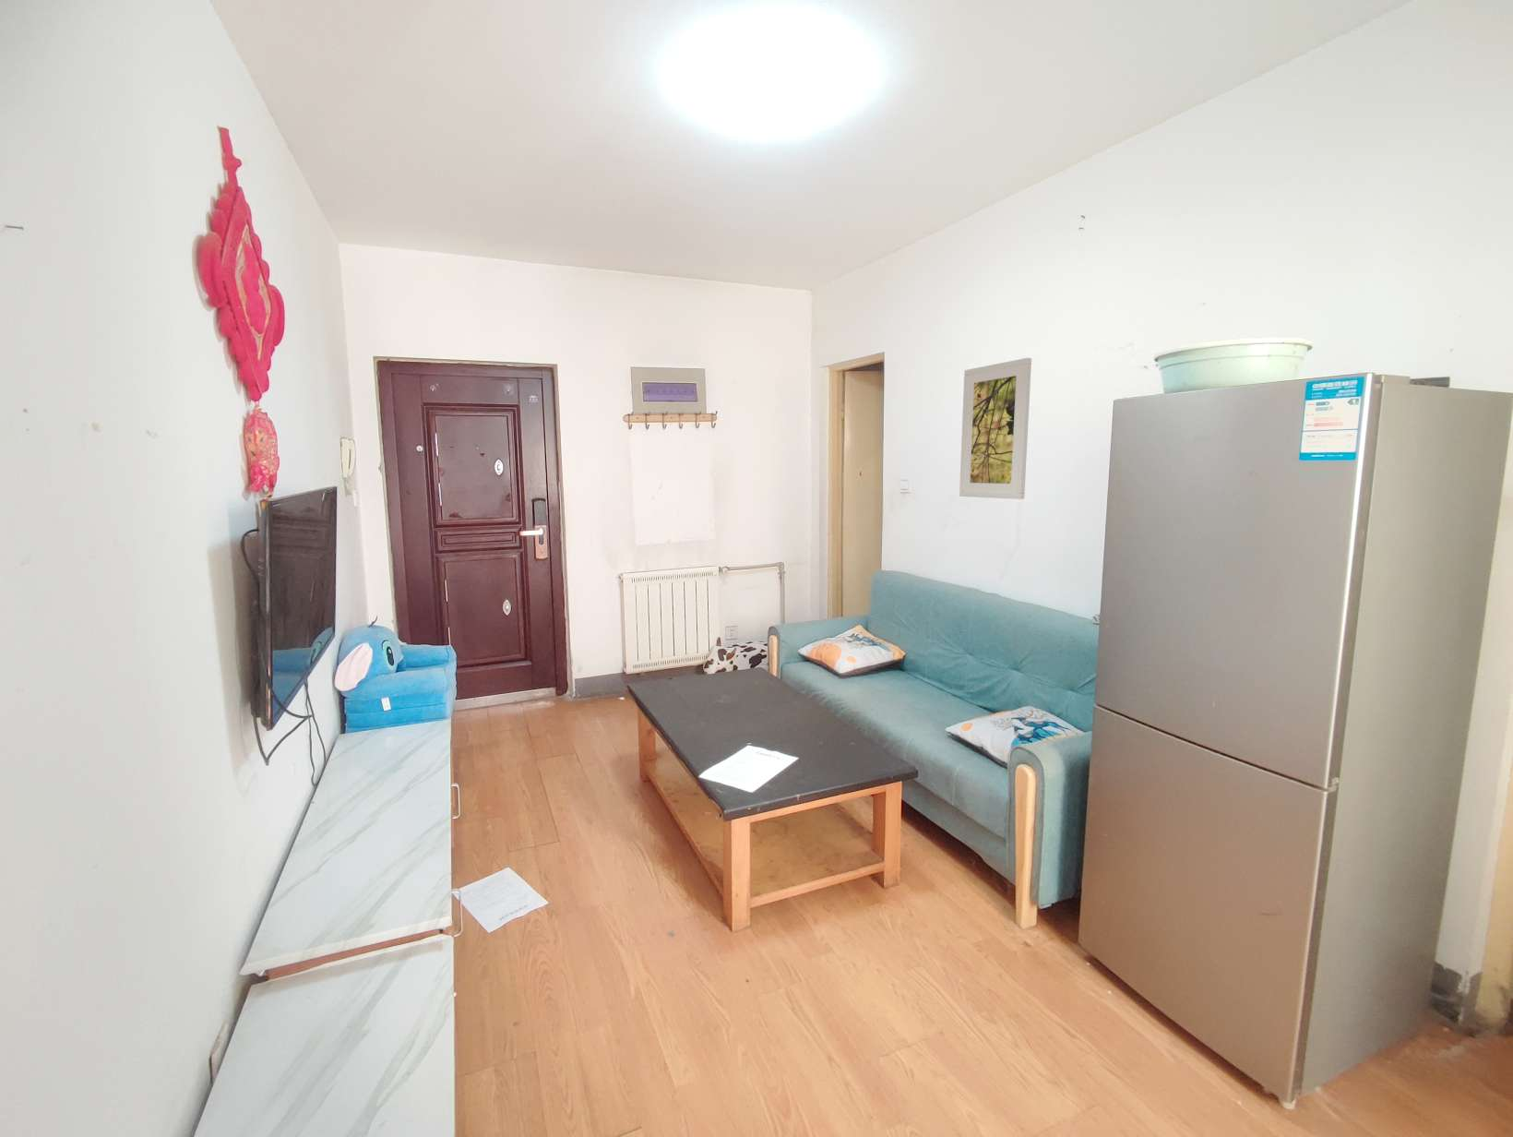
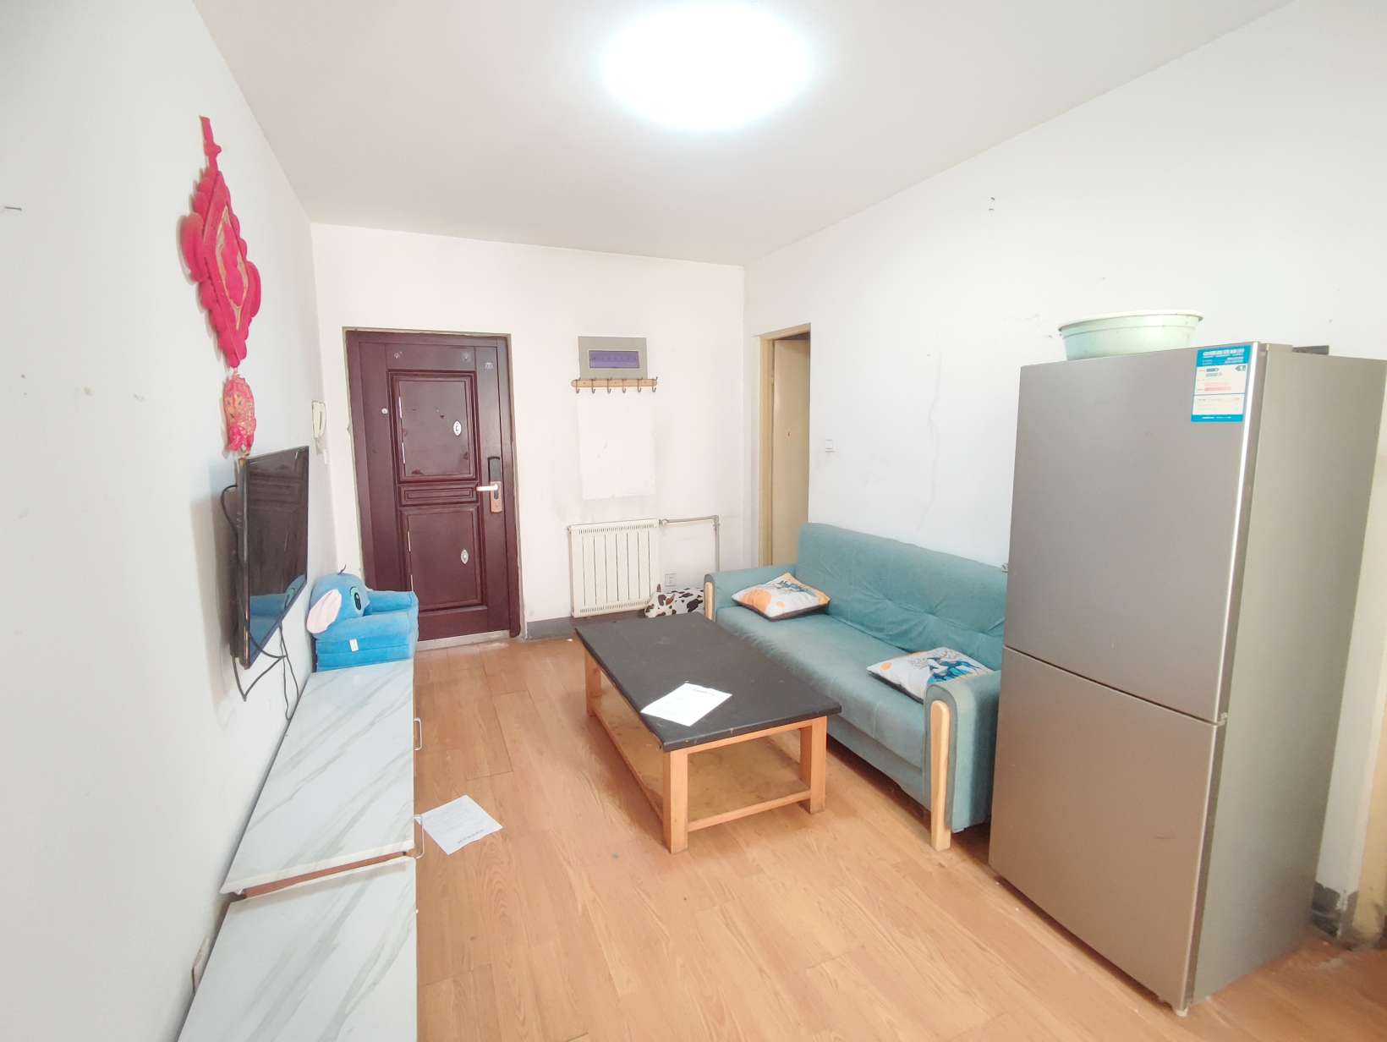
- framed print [959,357,1032,500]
